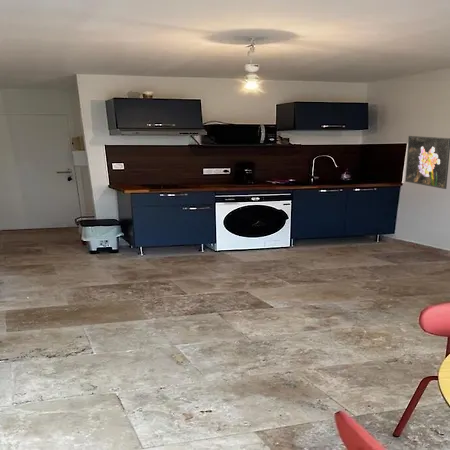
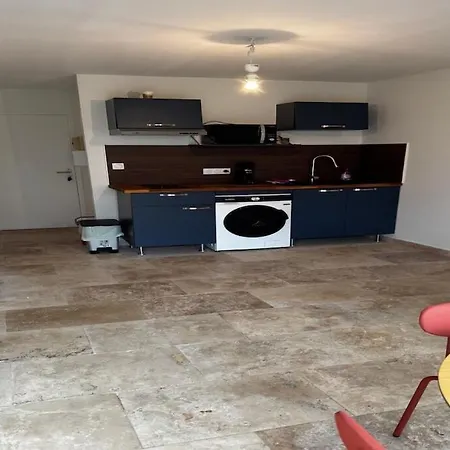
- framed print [404,135,450,190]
